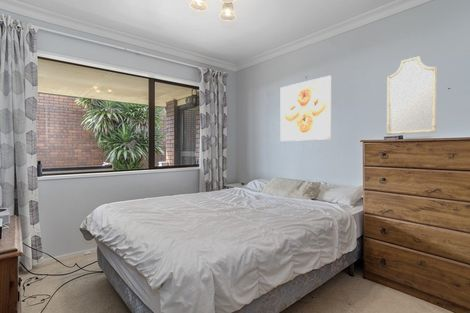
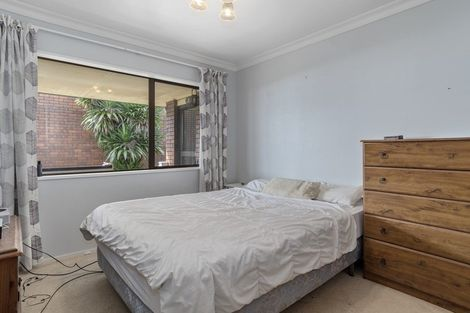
- home mirror [386,55,437,136]
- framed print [280,75,332,142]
